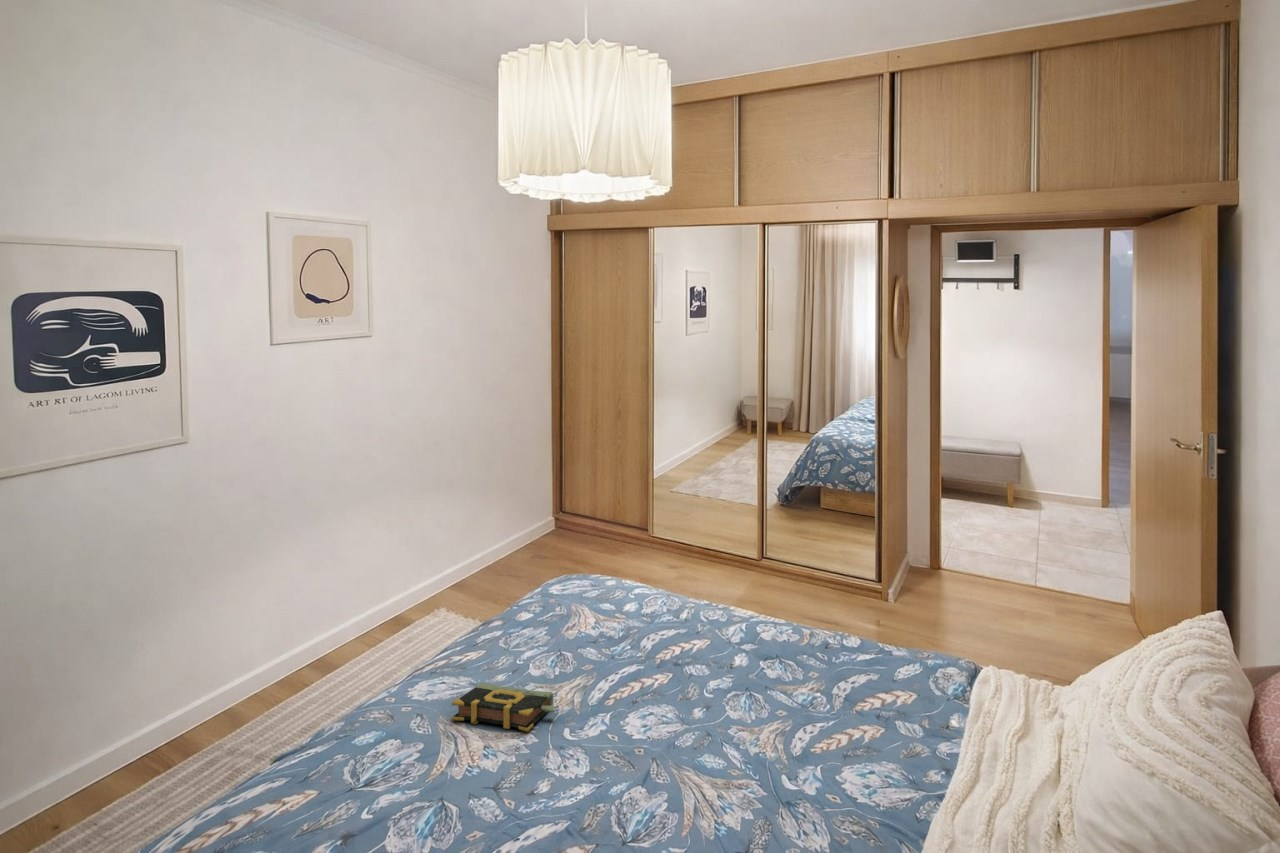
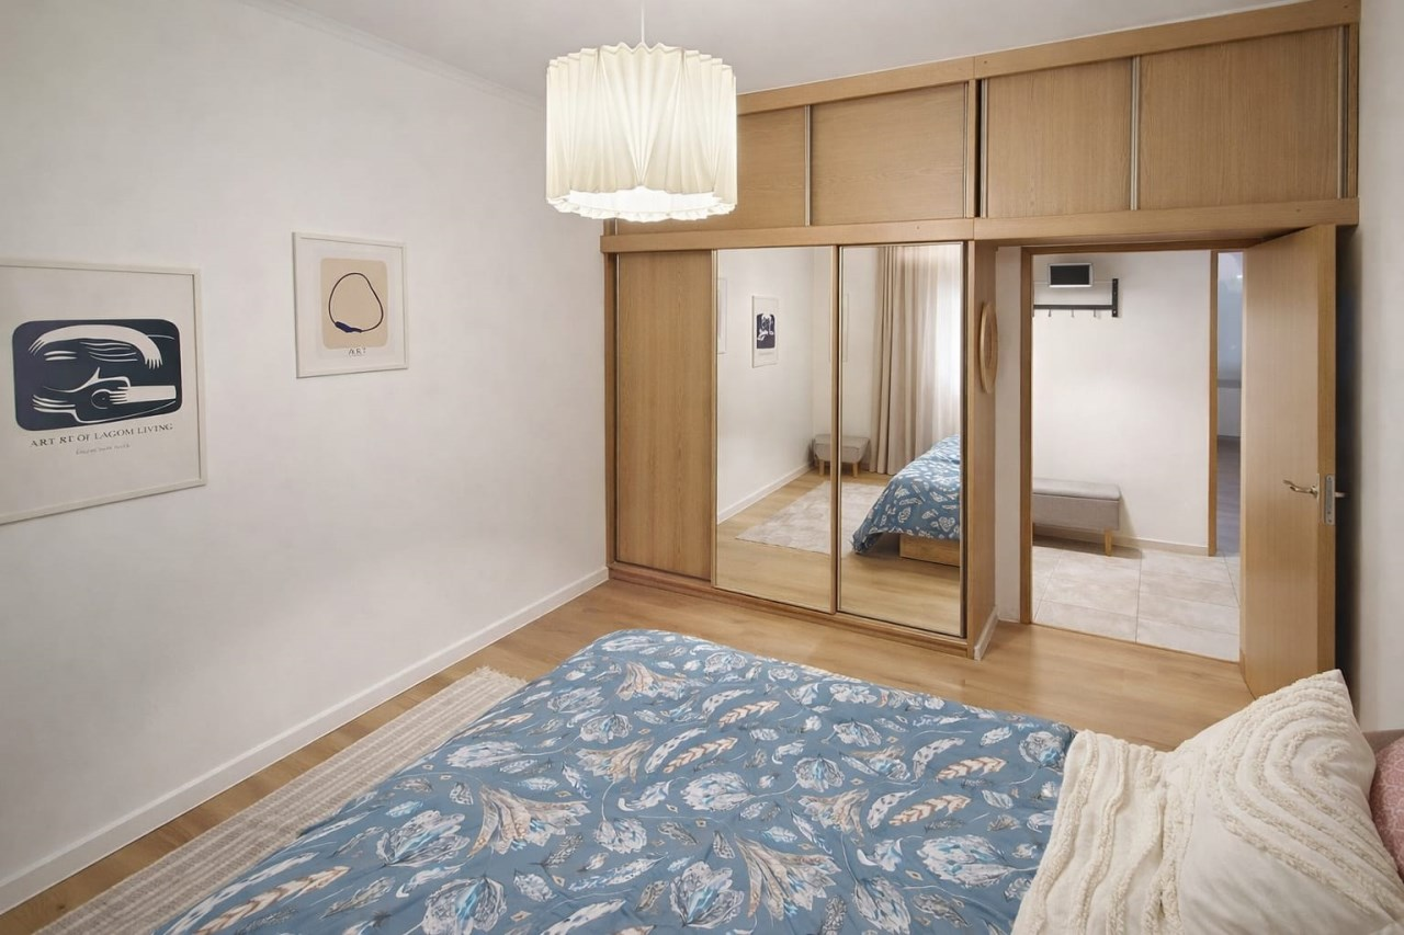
- book [451,682,556,733]
